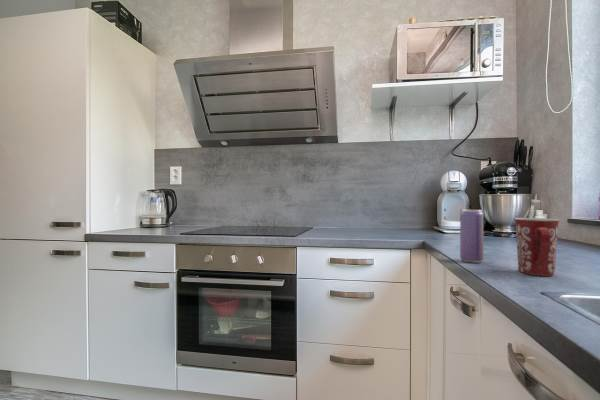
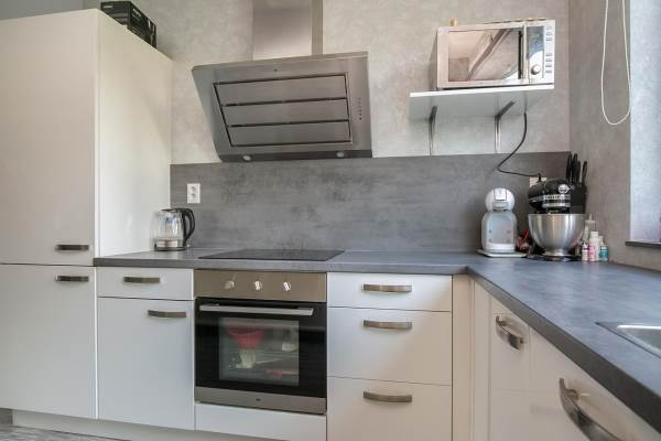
- beverage can [459,209,484,264]
- mug [513,217,561,277]
